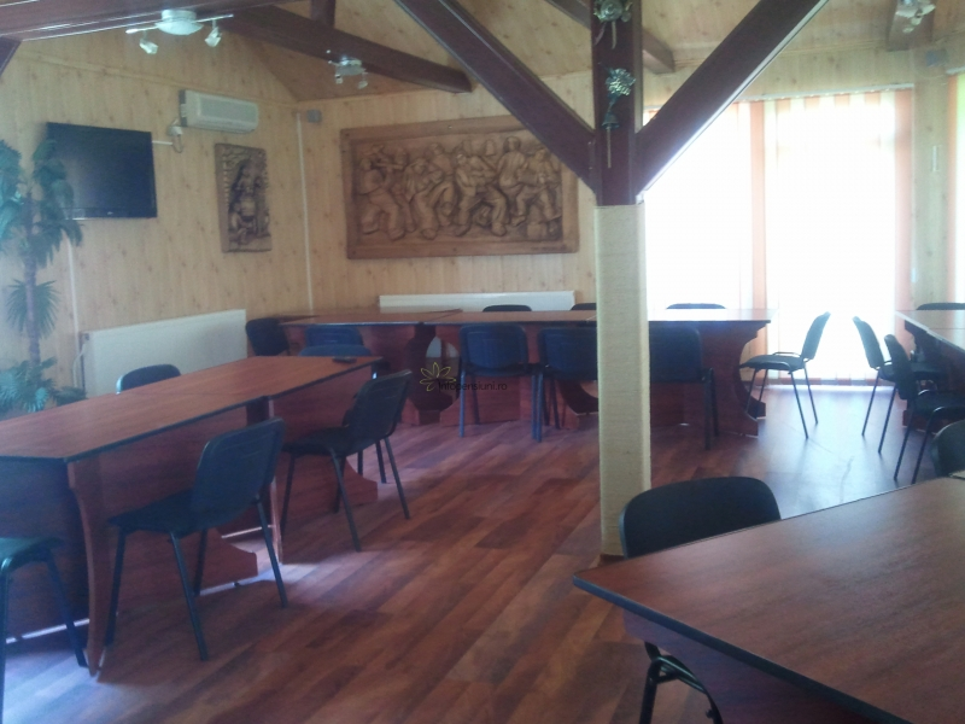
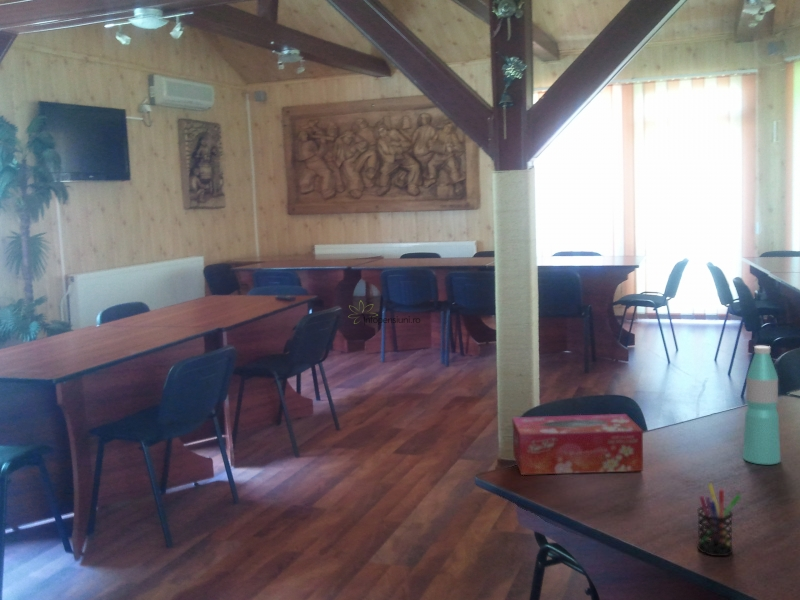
+ tissue box [511,413,644,476]
+ water bottle [742,345,781,465]
+ pen holder [696,483,743,557]
